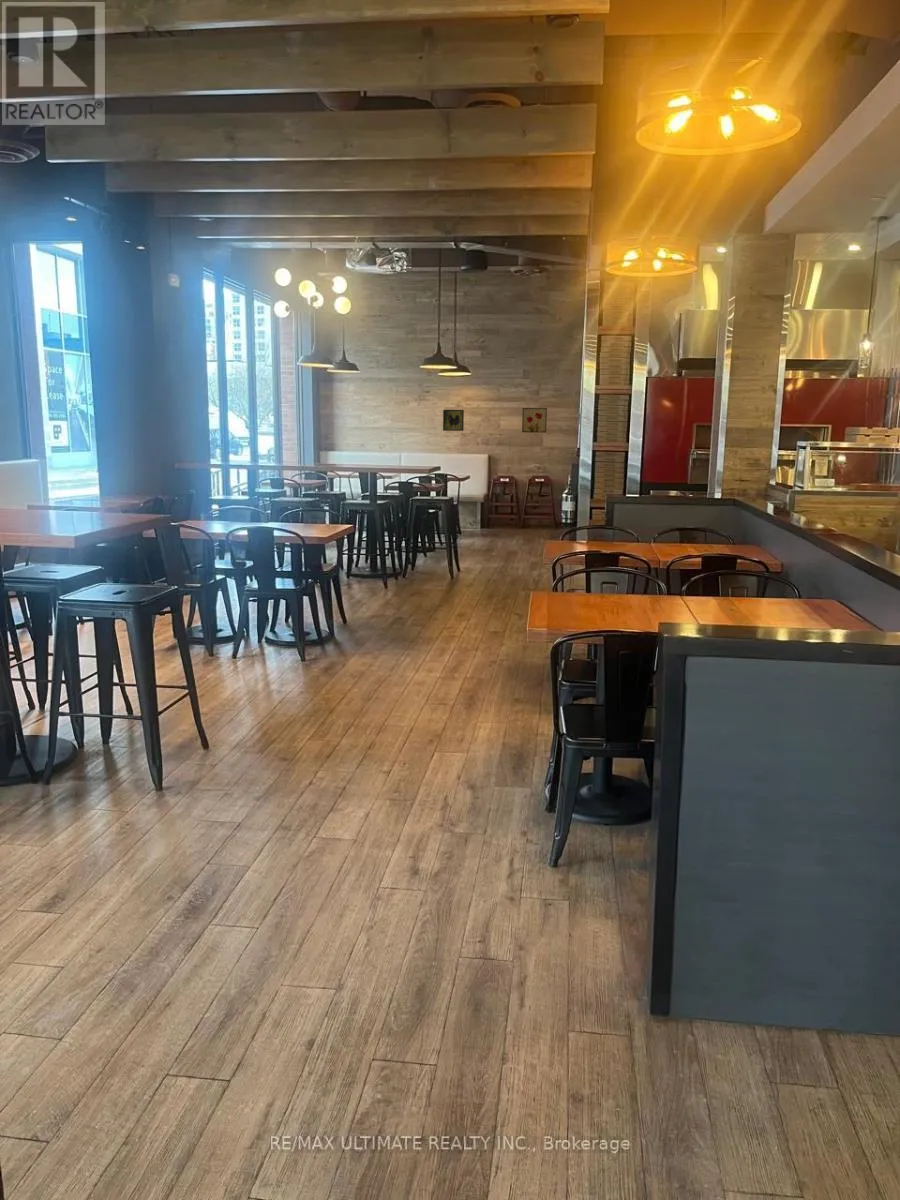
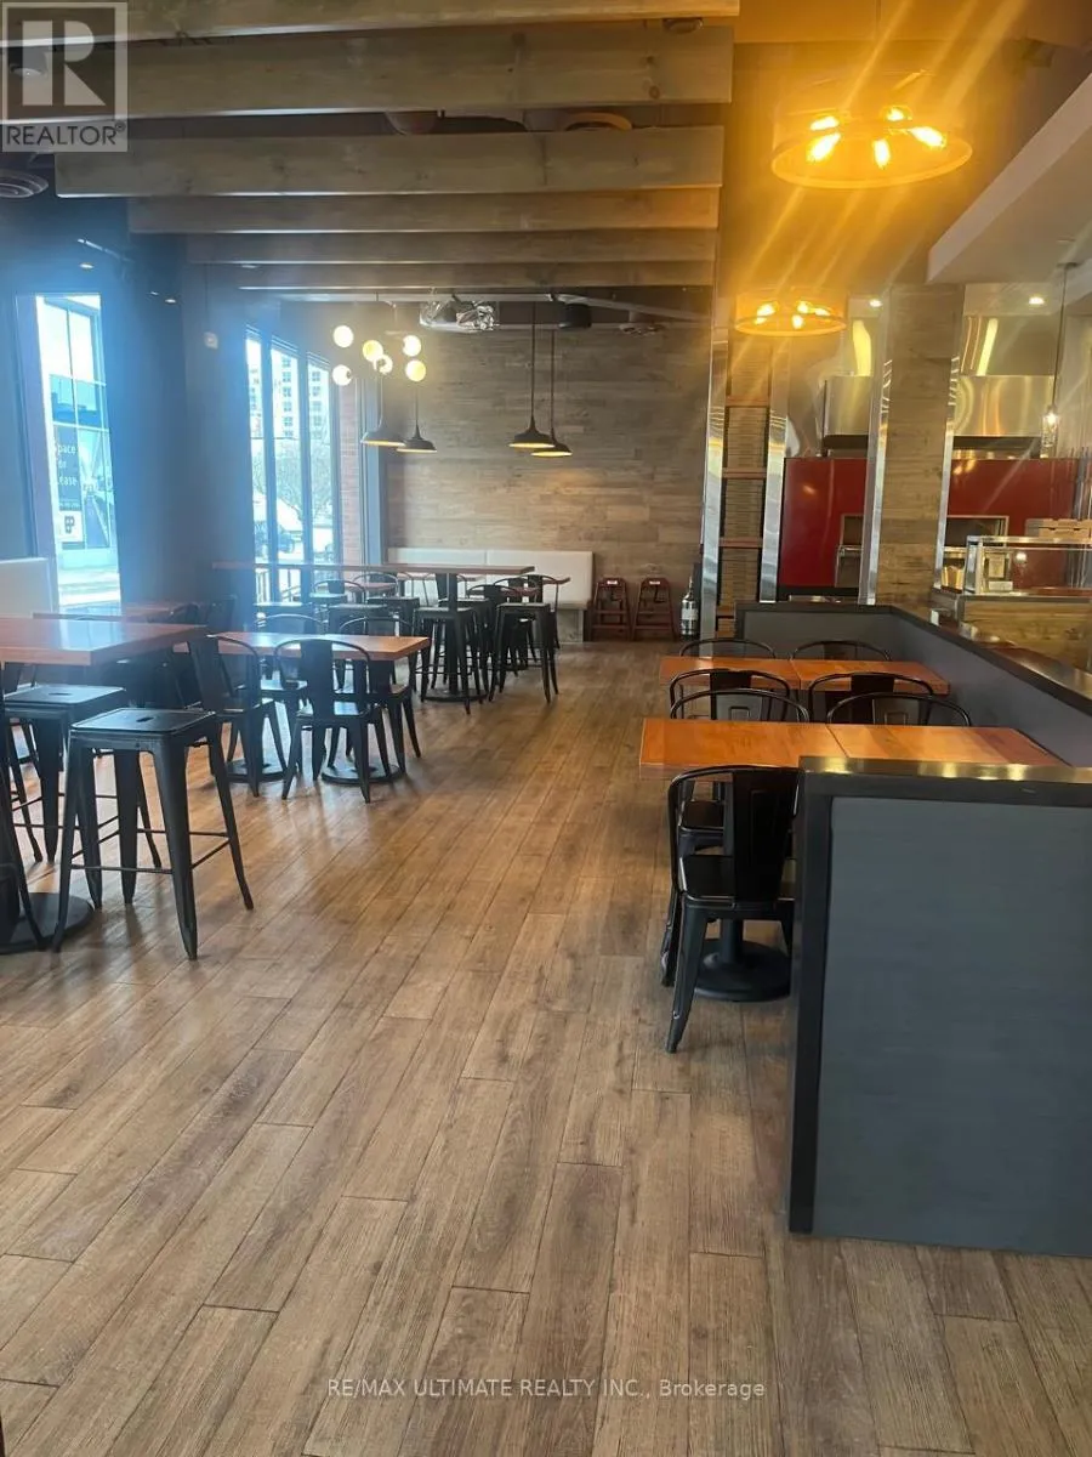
- wall art [521,407,548,434]
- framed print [442,409,465,432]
